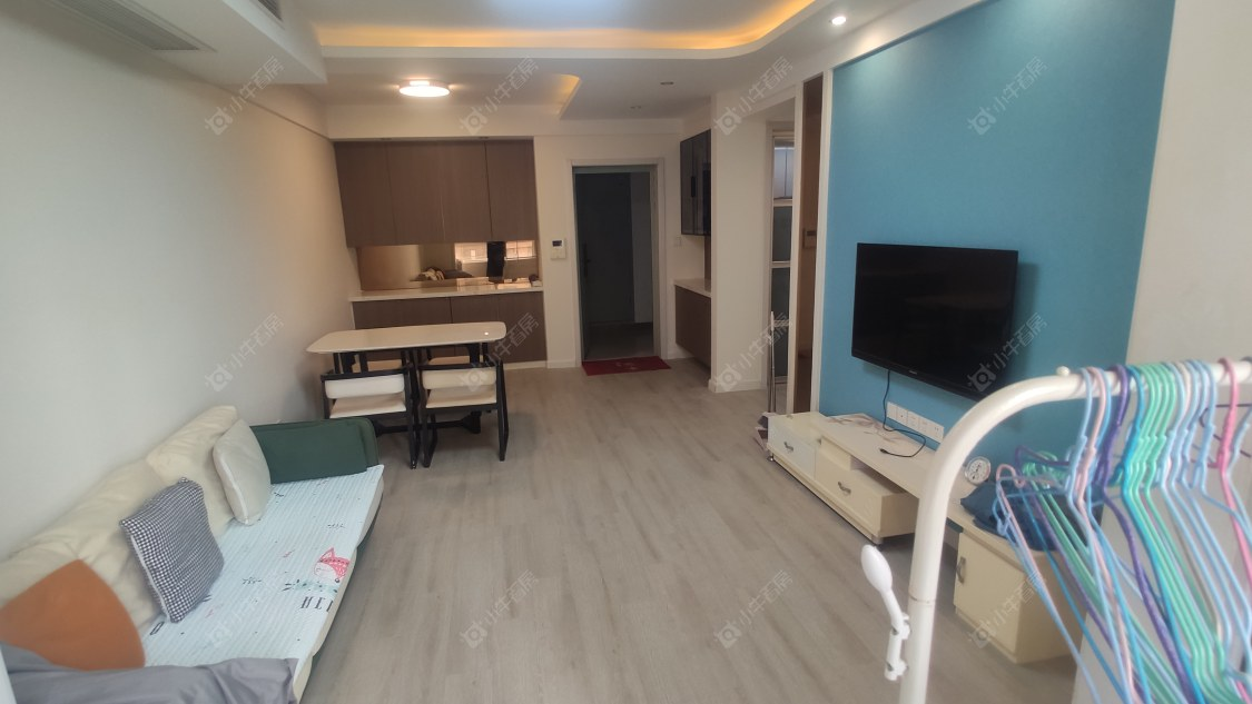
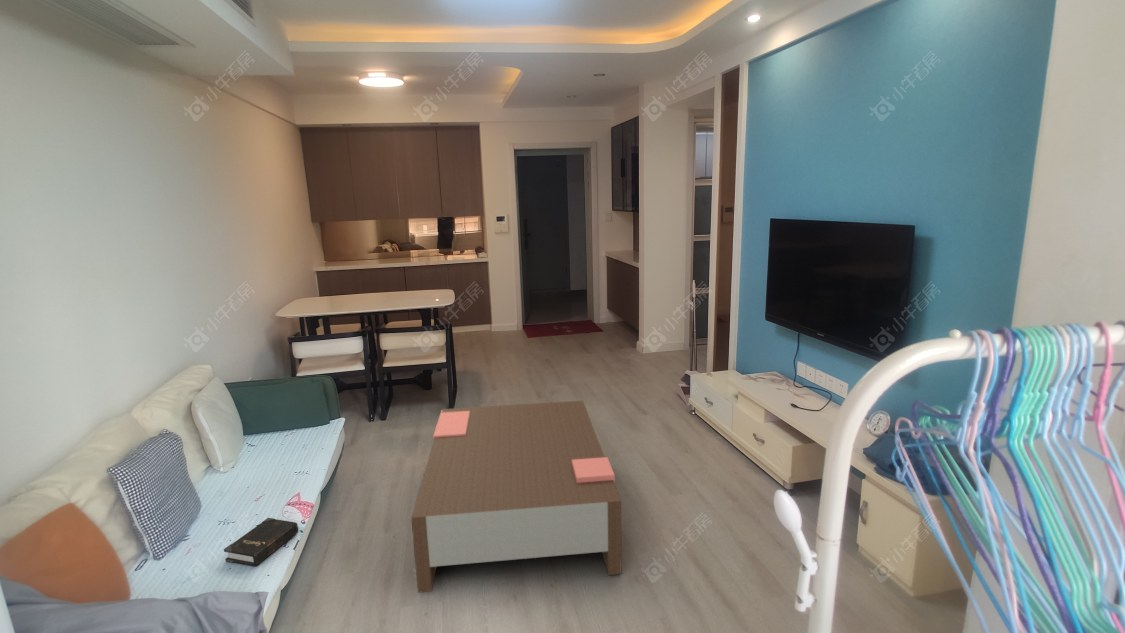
+ coffee table [410,400,622,594]
+ hardback book [223,517,299,567]
